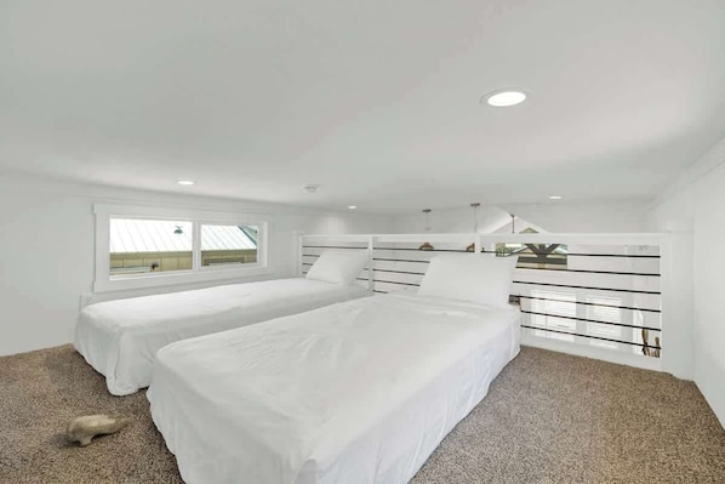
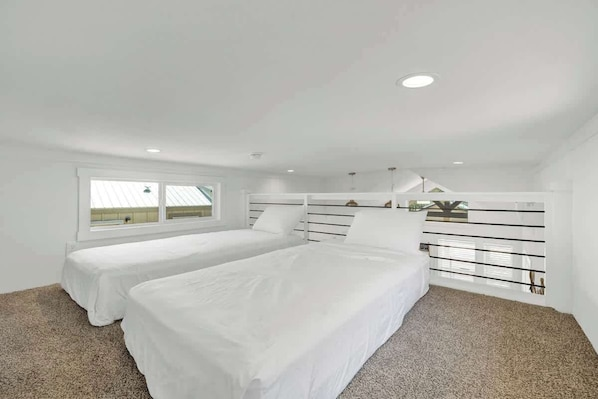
- slippers [64,412,131,448]
